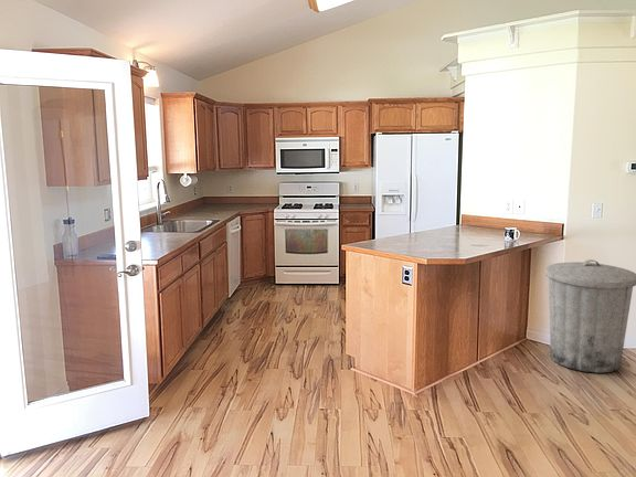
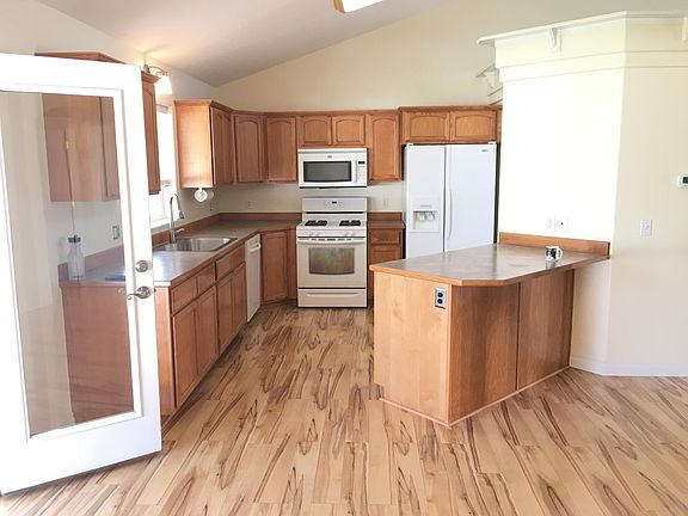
- trash can [544,258,636,373]
